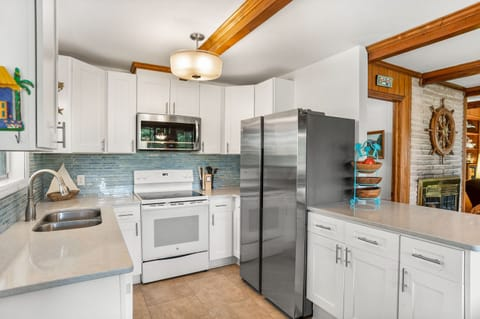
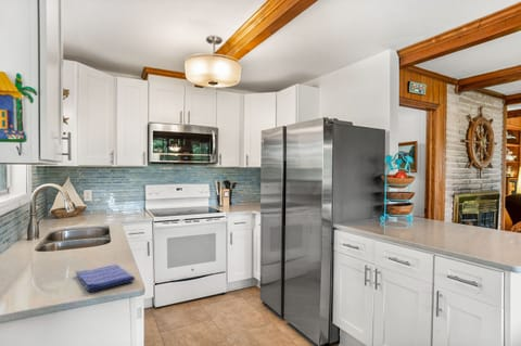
+ dish towel [75,264,136,293]
